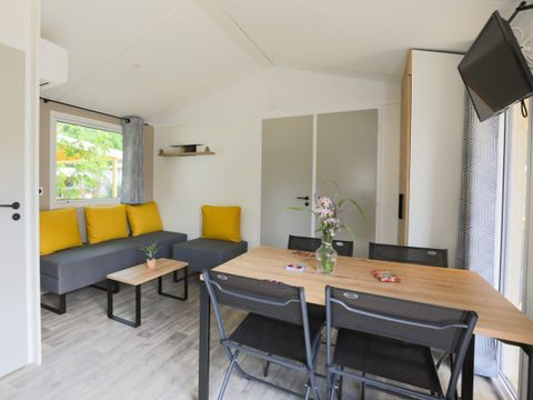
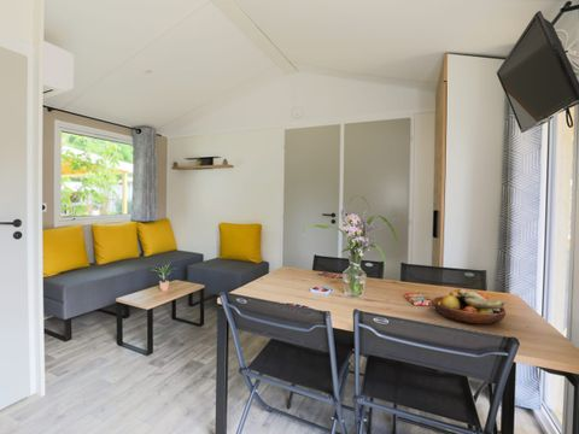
+ fruit bowl [431,288,507,326]
